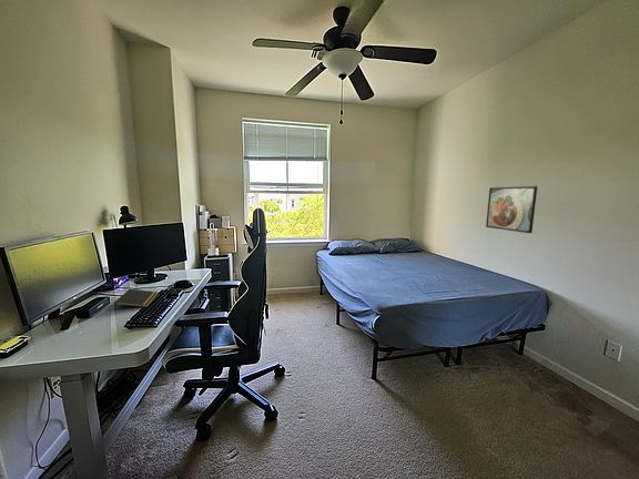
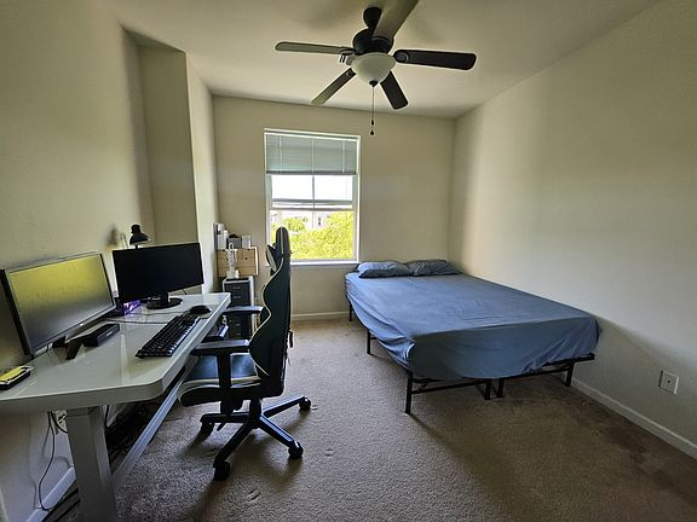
- notepad [113,288,159,312]
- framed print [485,185,538,234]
